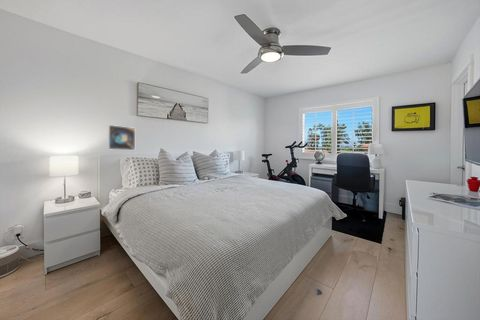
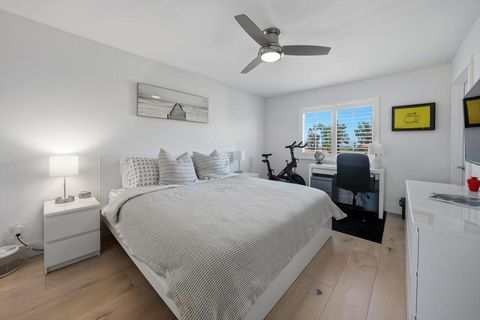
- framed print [107,124,136,151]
